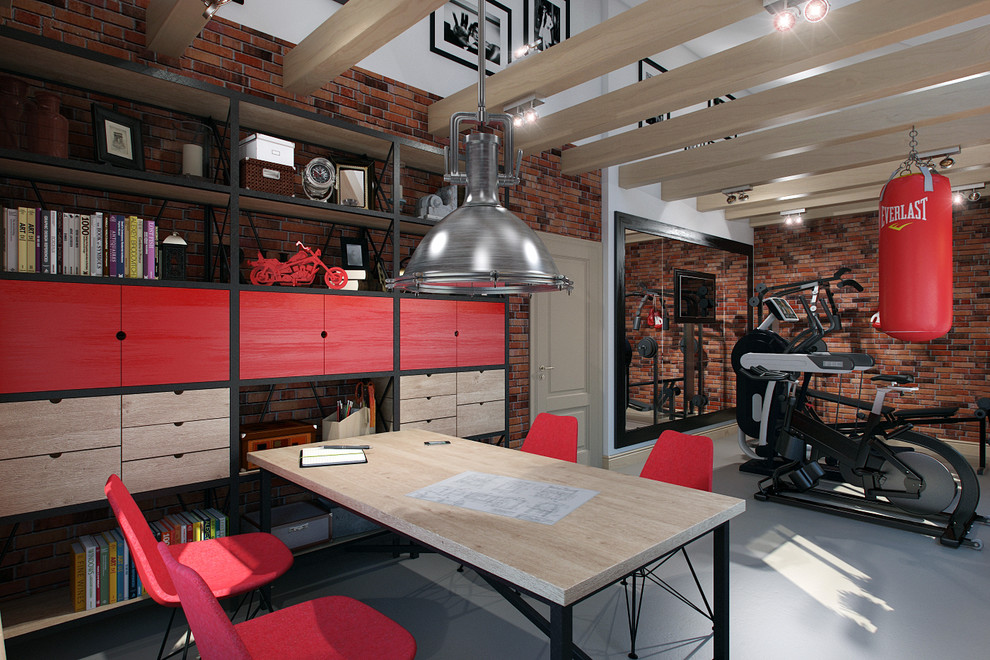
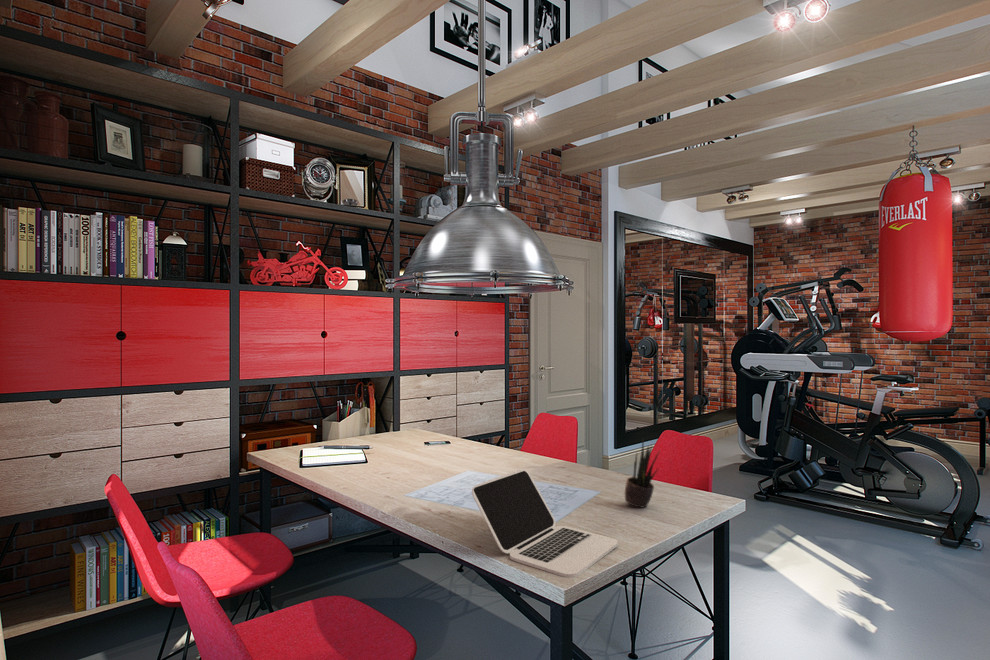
+ potted plant [624,438,661,509]
+ laptop [471,468,619,578]
